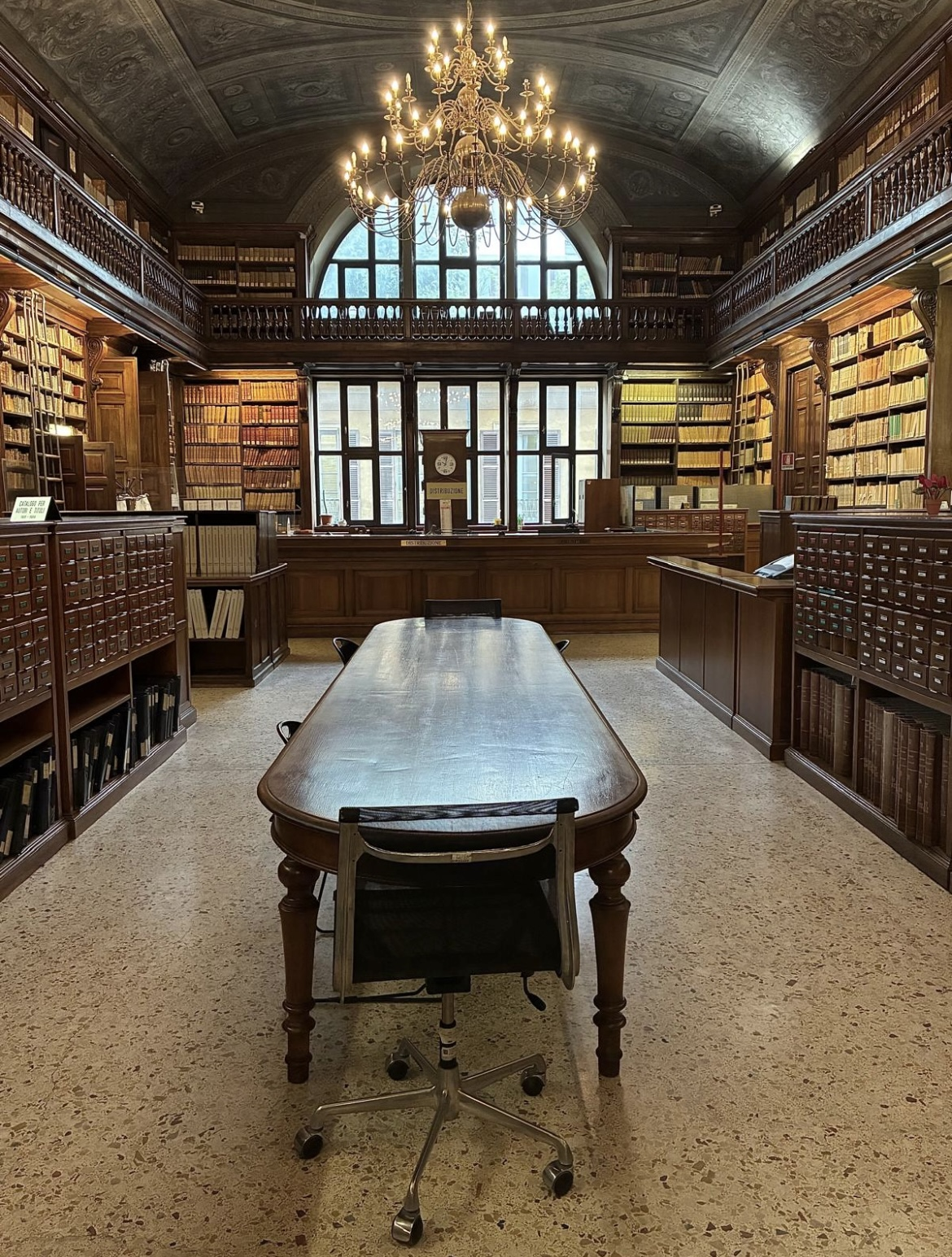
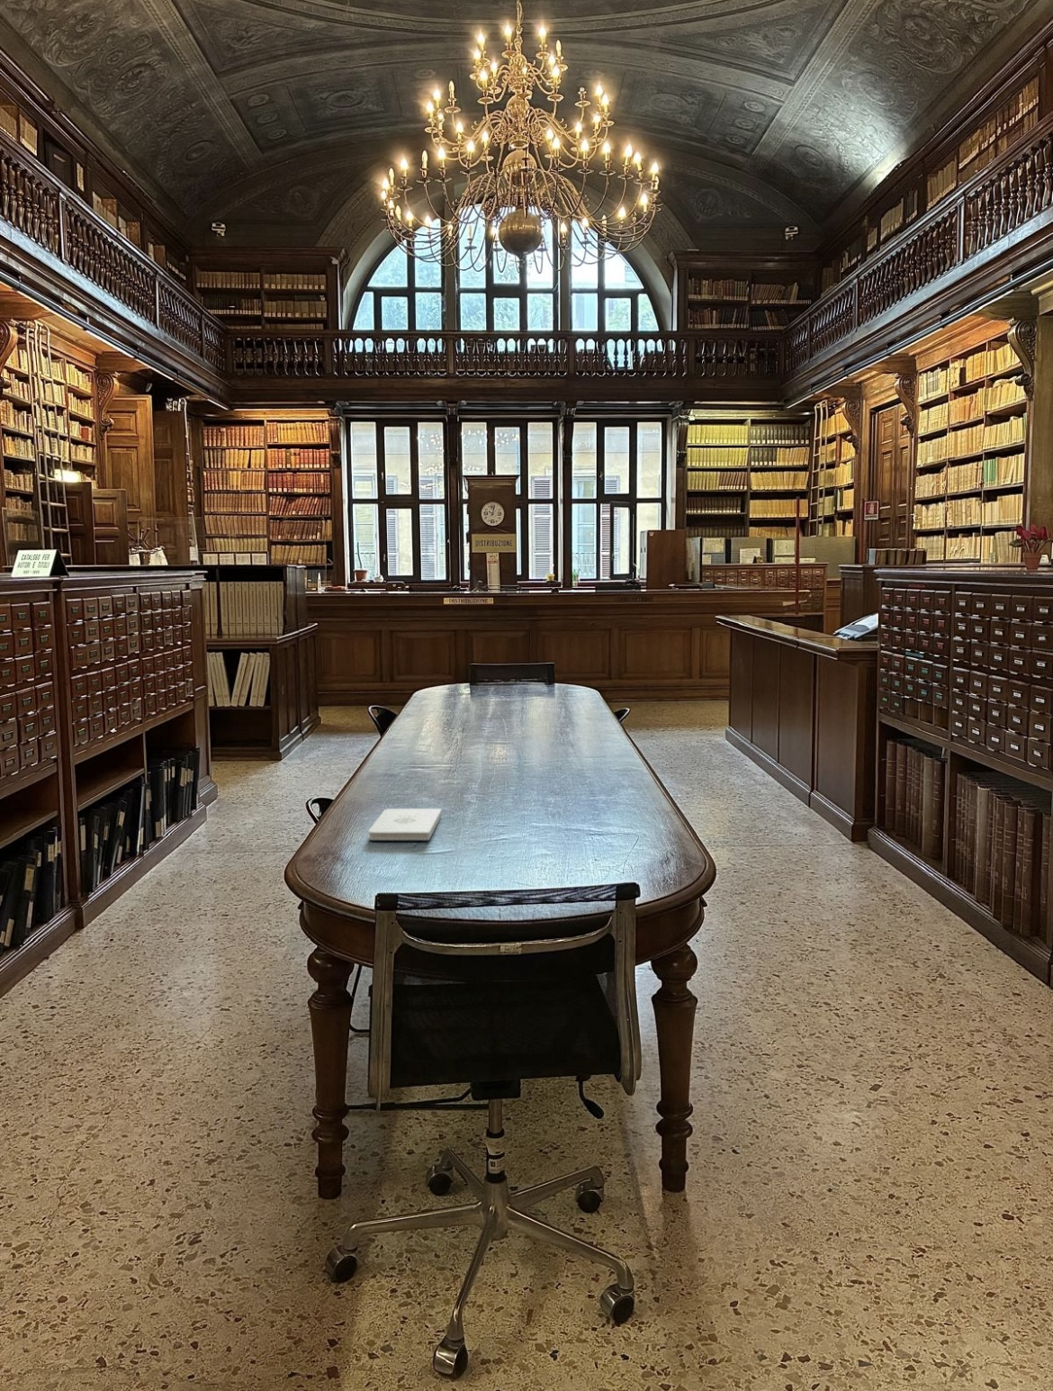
+ notepad [367,808,442,841]
